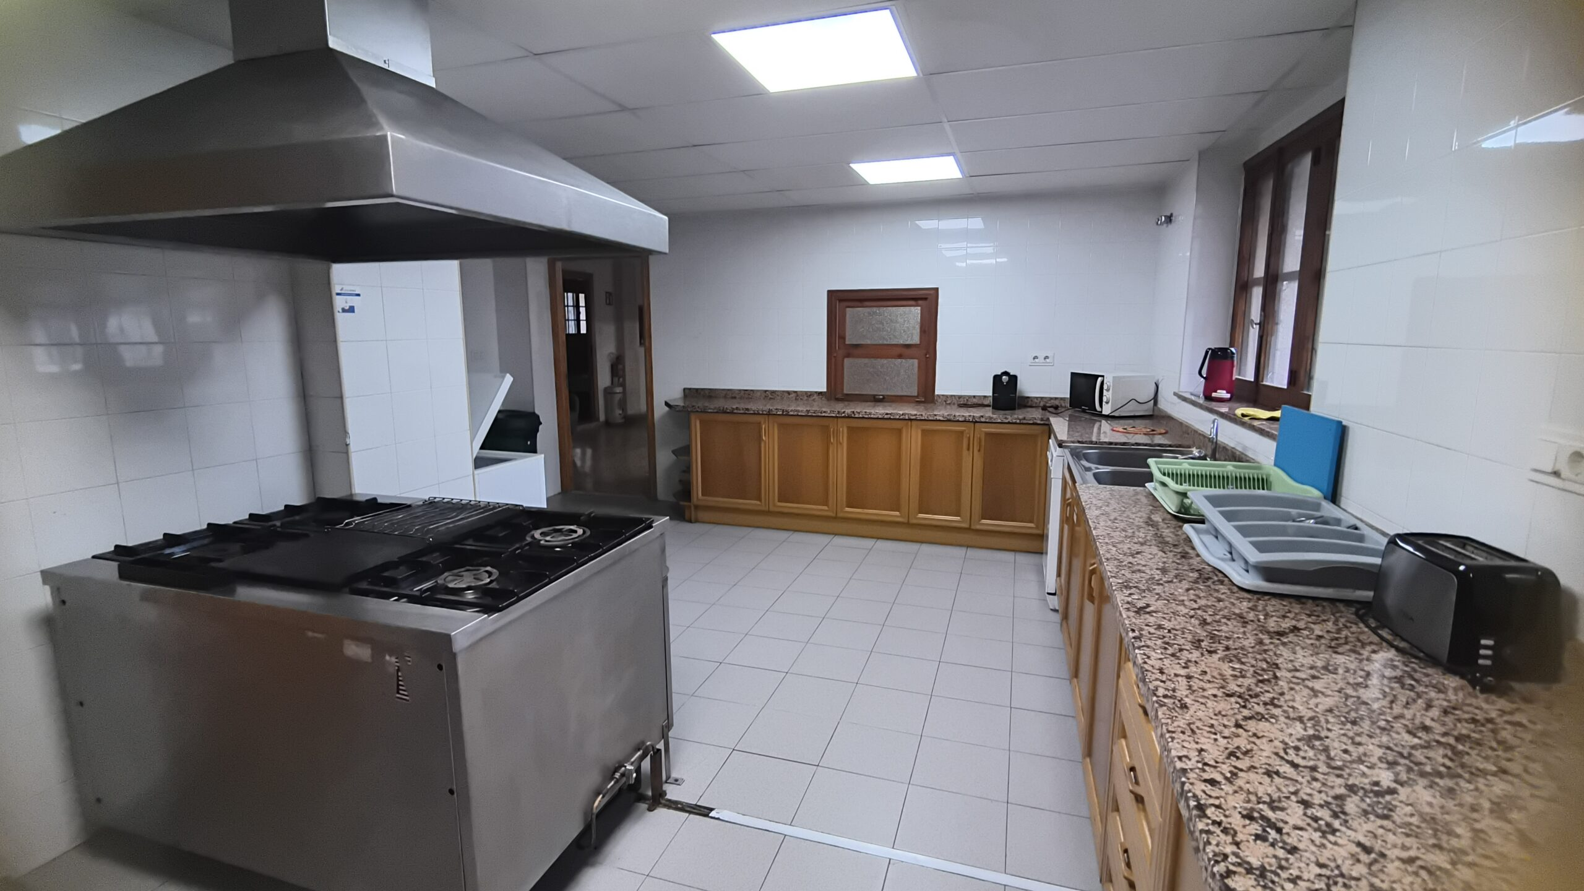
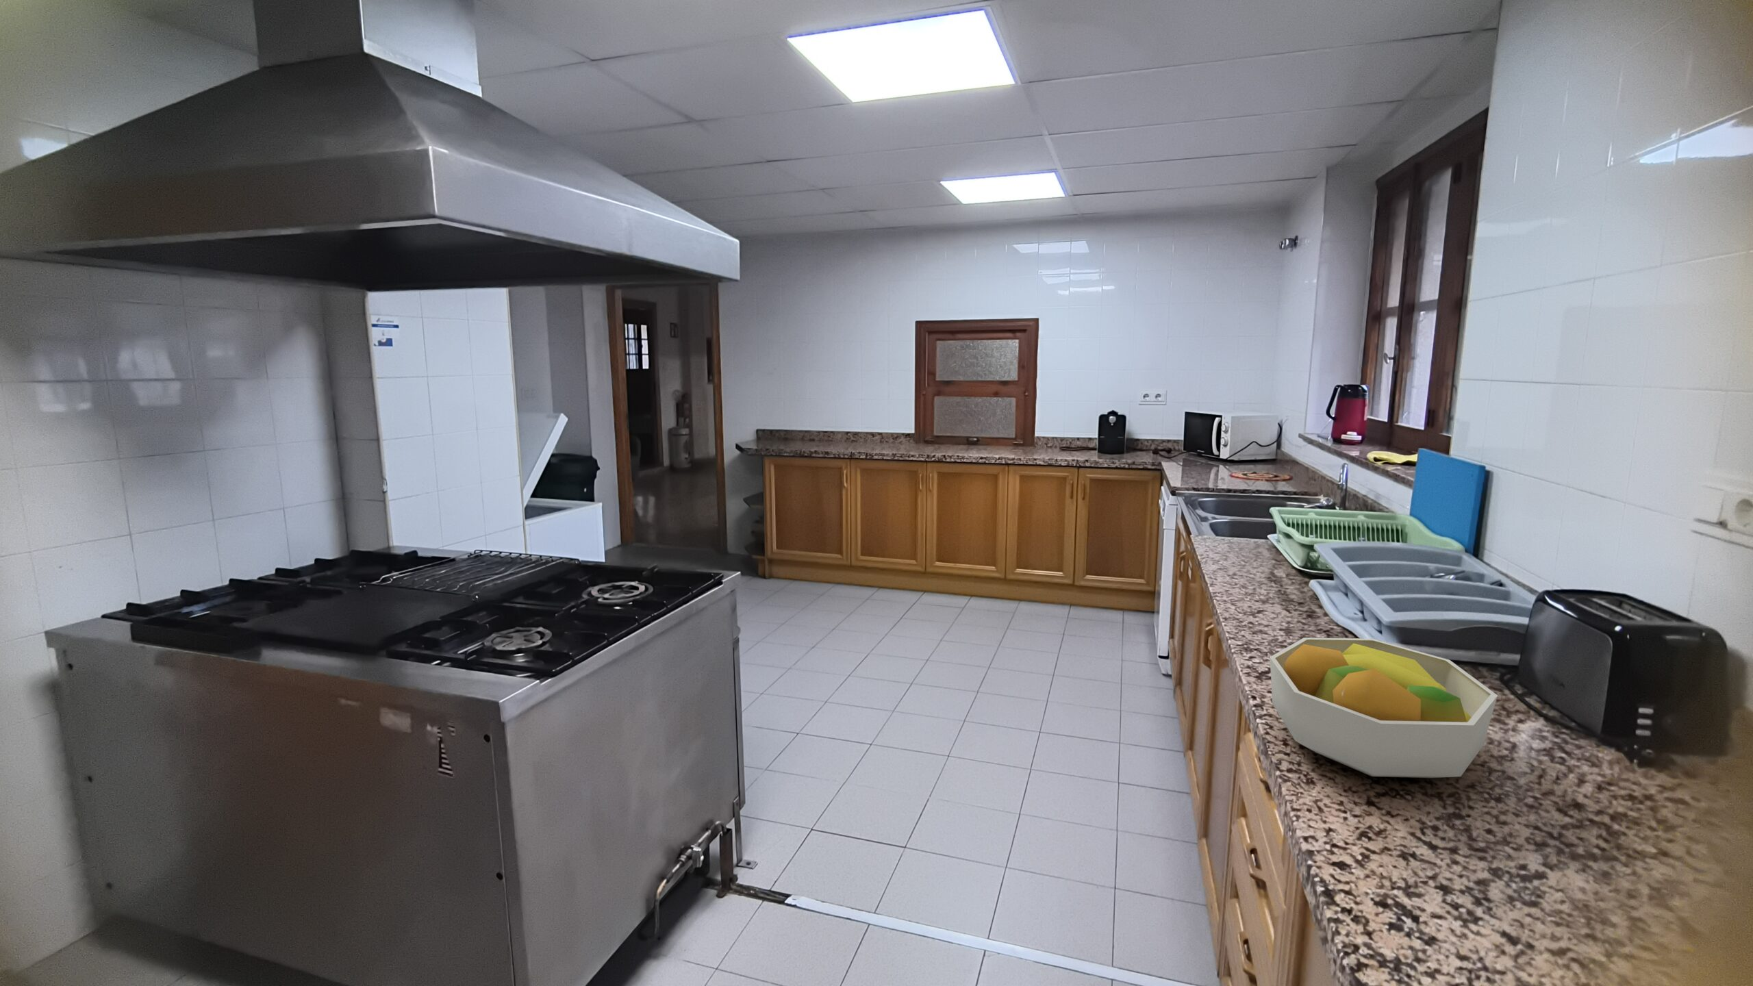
+ fruit bowl [1269,637,1498,779]
